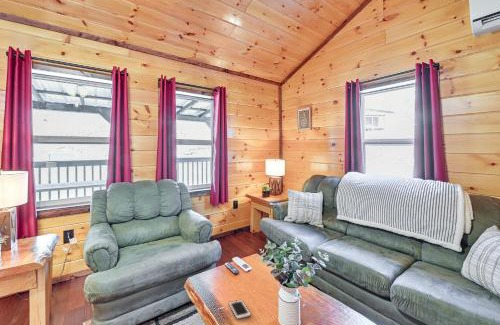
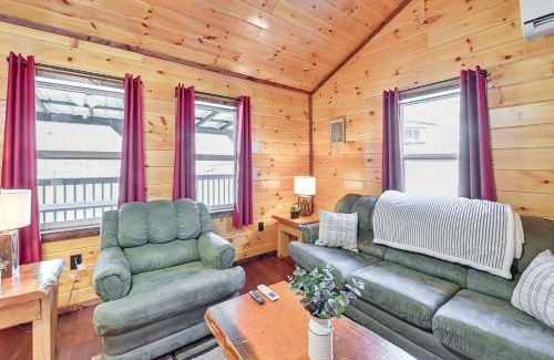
- cell phone [228,299,252,321]
